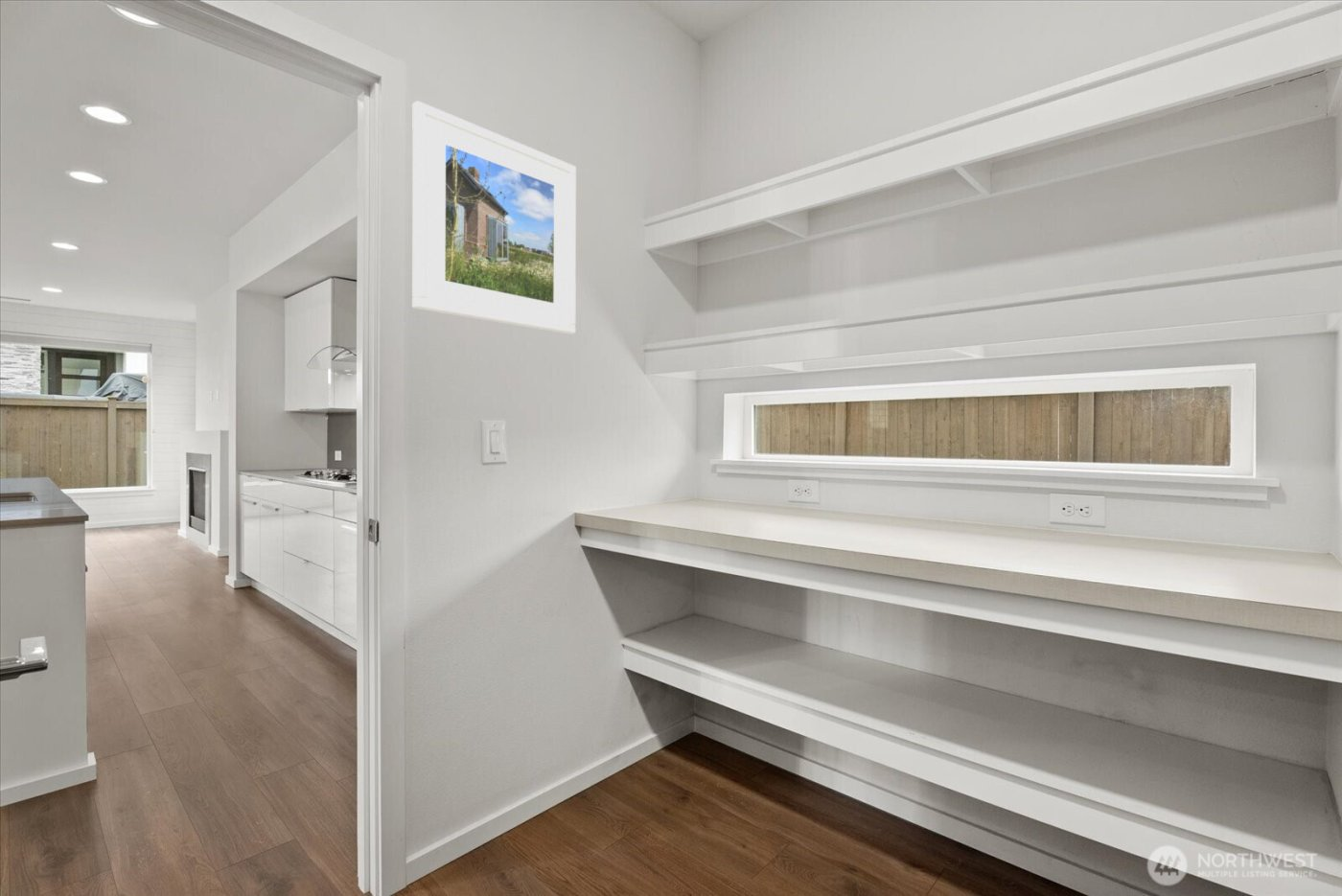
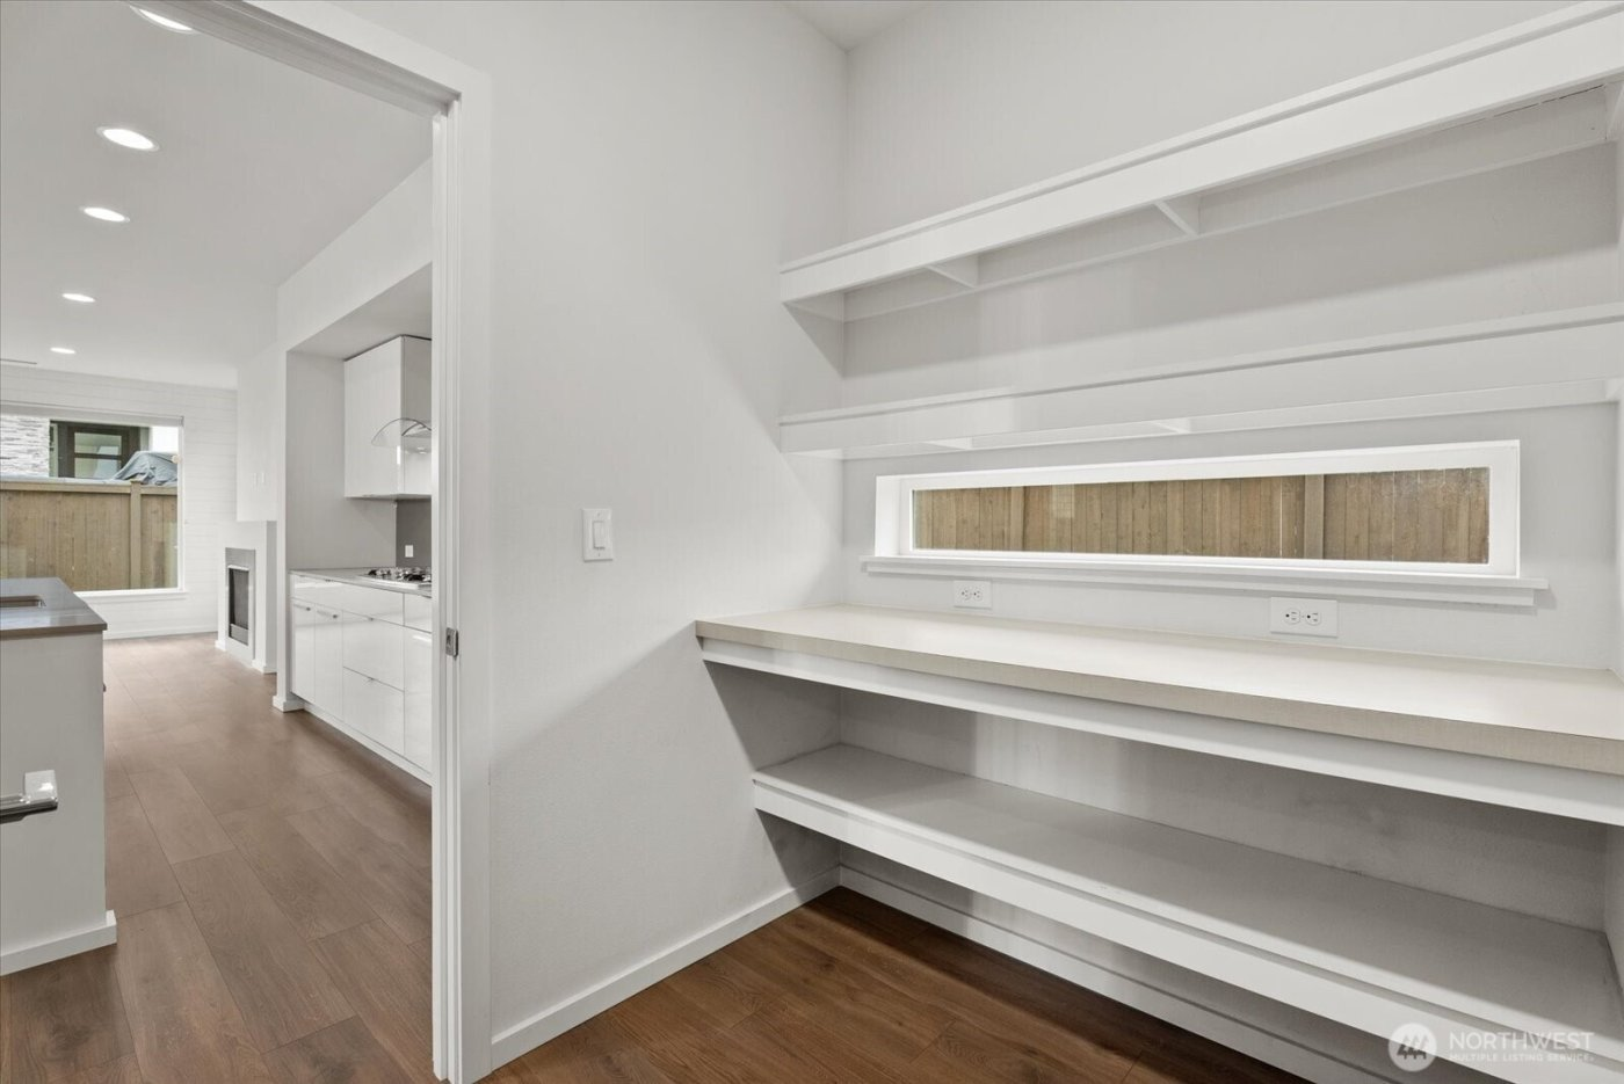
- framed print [411,100,577,335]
